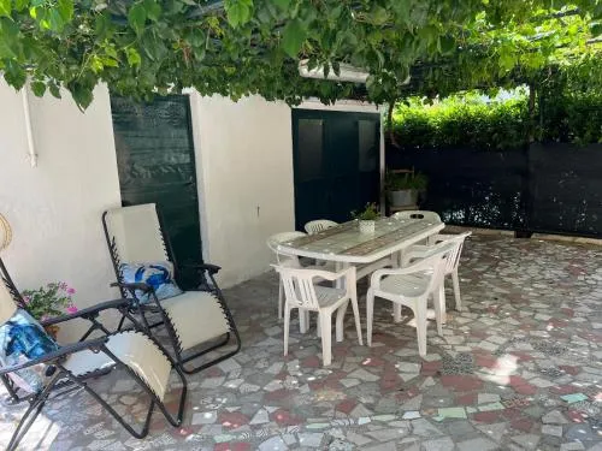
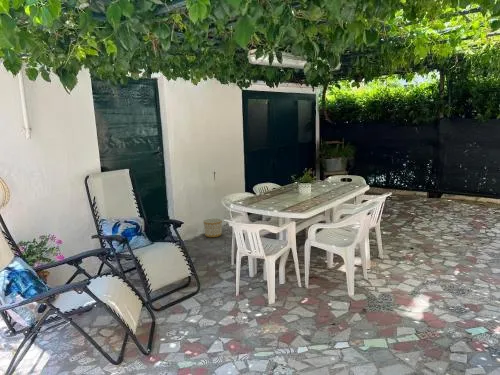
+ planter [202,217,223,238]
